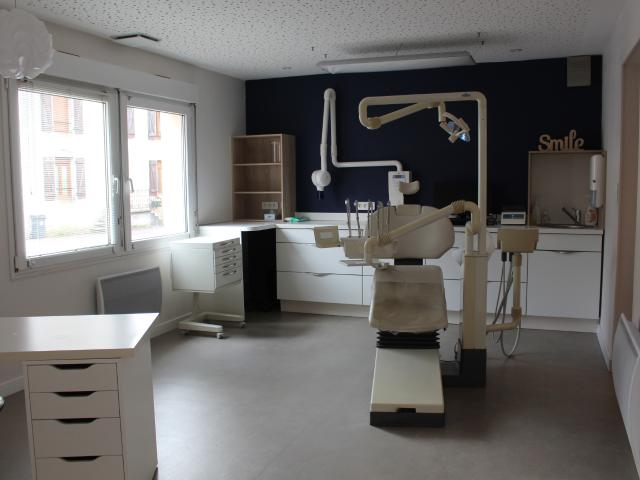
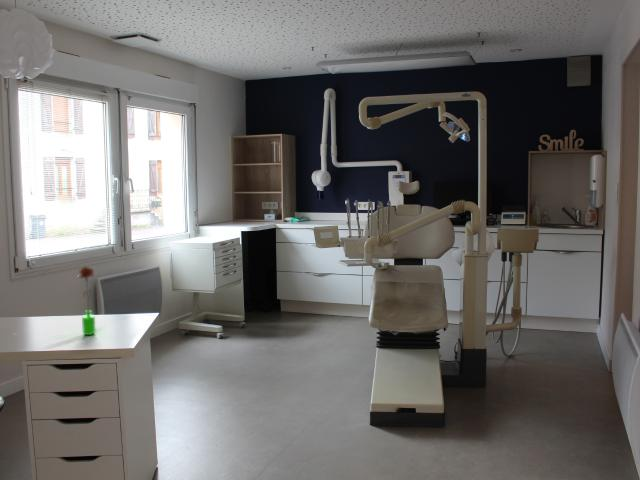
+ flower [77,266,96,336]
